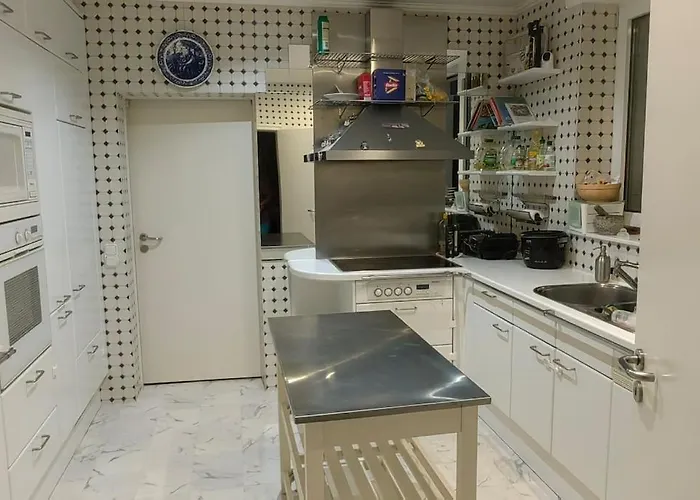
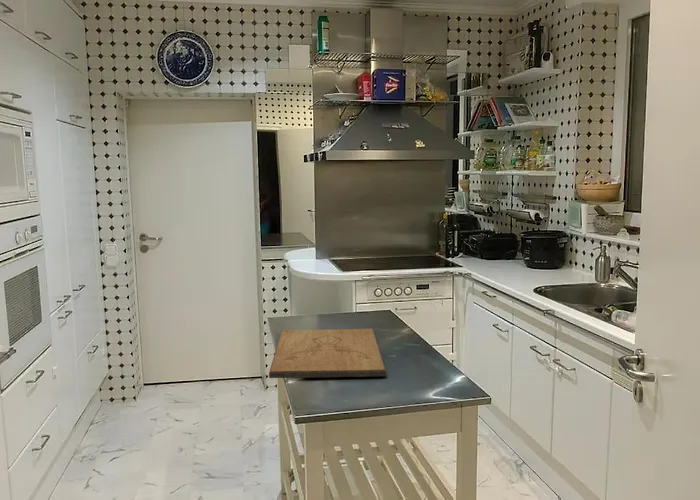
+ cutting board [268,328,387,379]
